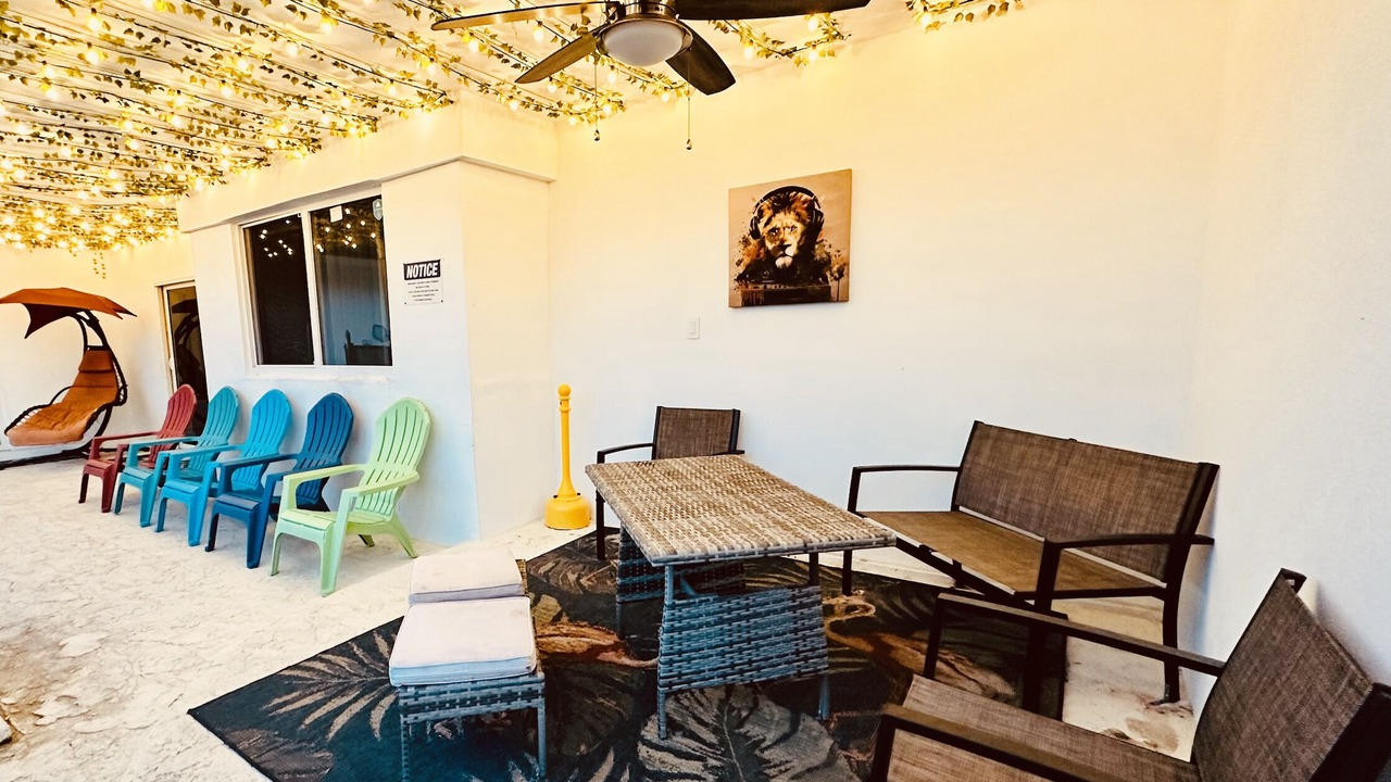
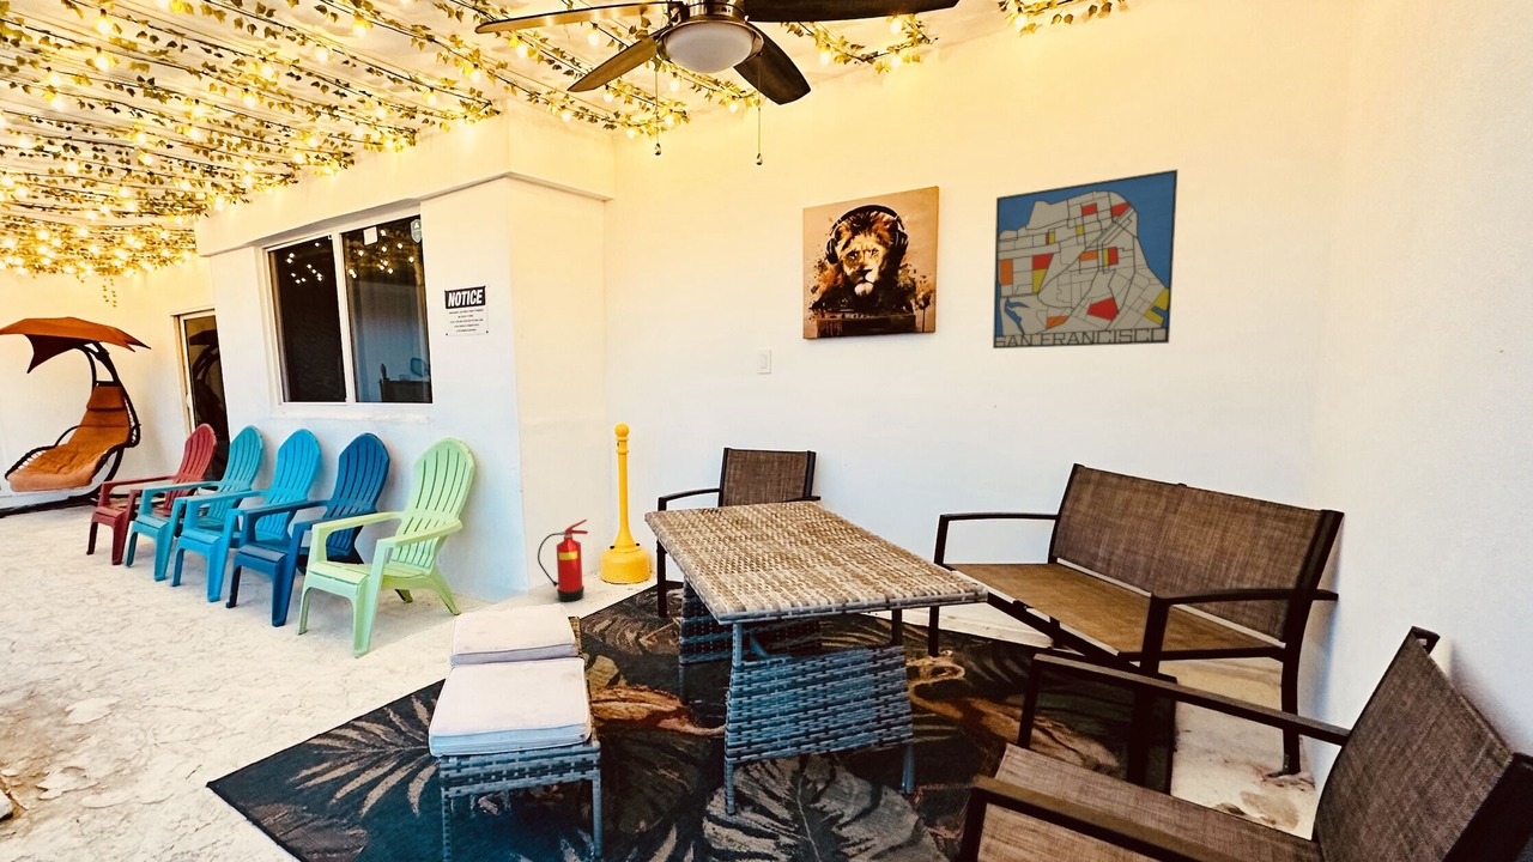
+ fire extinguisher [537,518,589,603]
+ wall art [992,169,1178,350]
